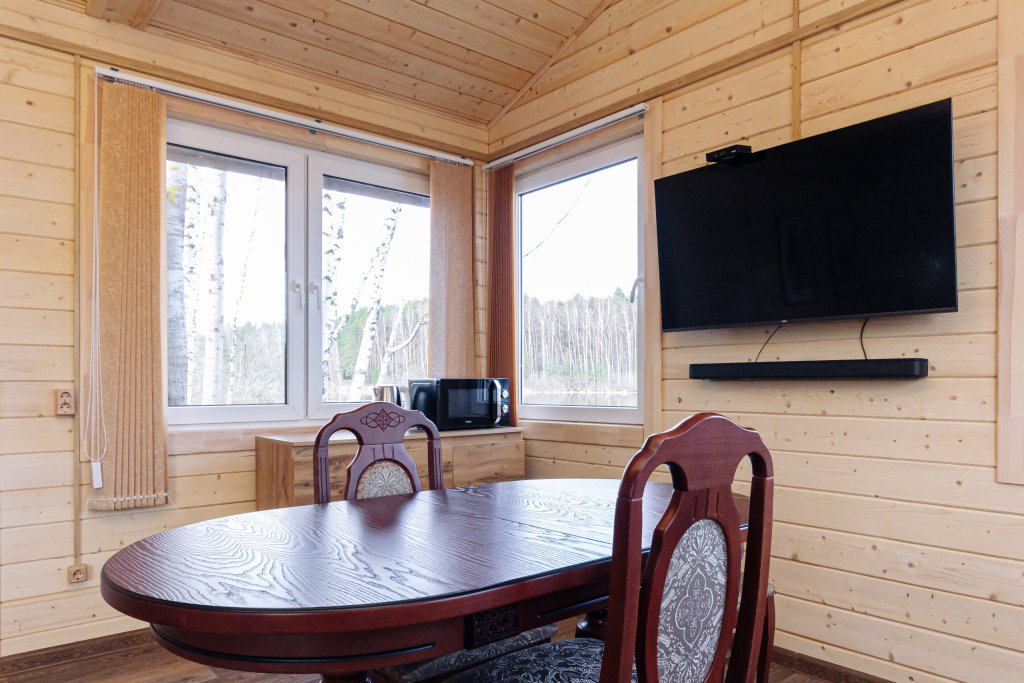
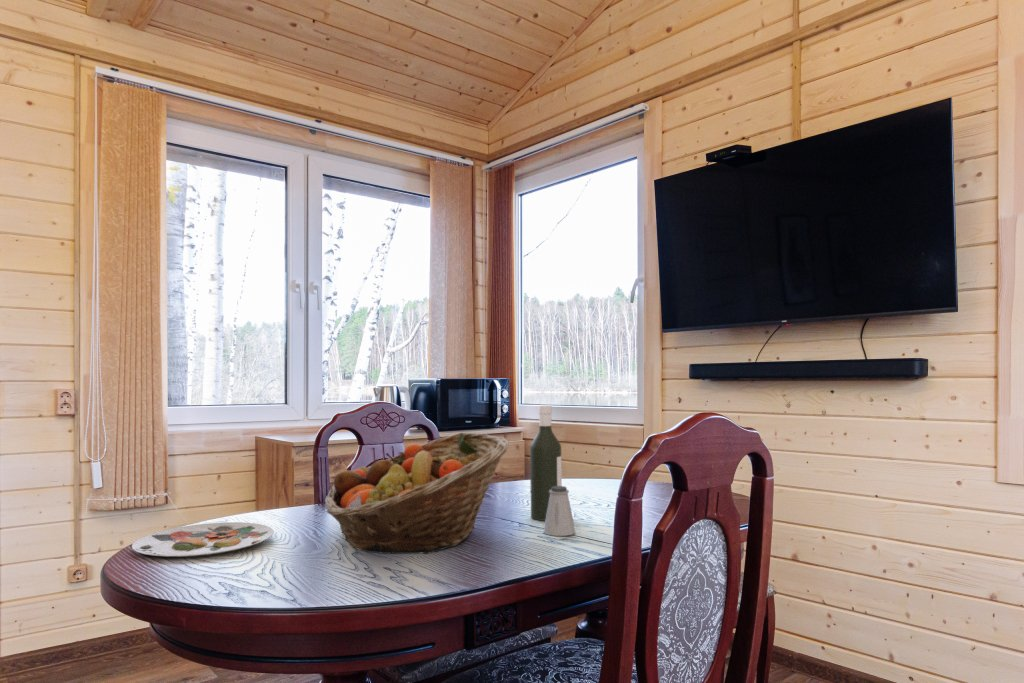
+ saltshaker [543,485,577,537]
+ fruit basket [324,432,510,555]
+ plate [131,521,275,558]
+ bottle [529,404,563,522]
